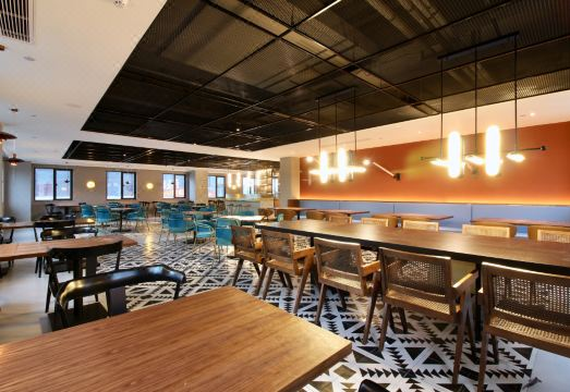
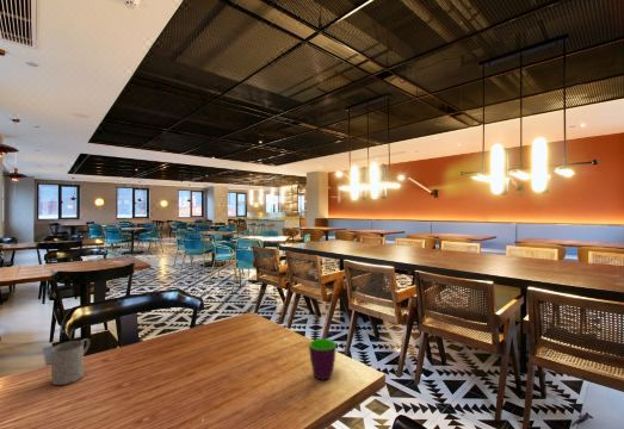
+ mug [50,337,91,386]
+ mug [308,337,338,380]
